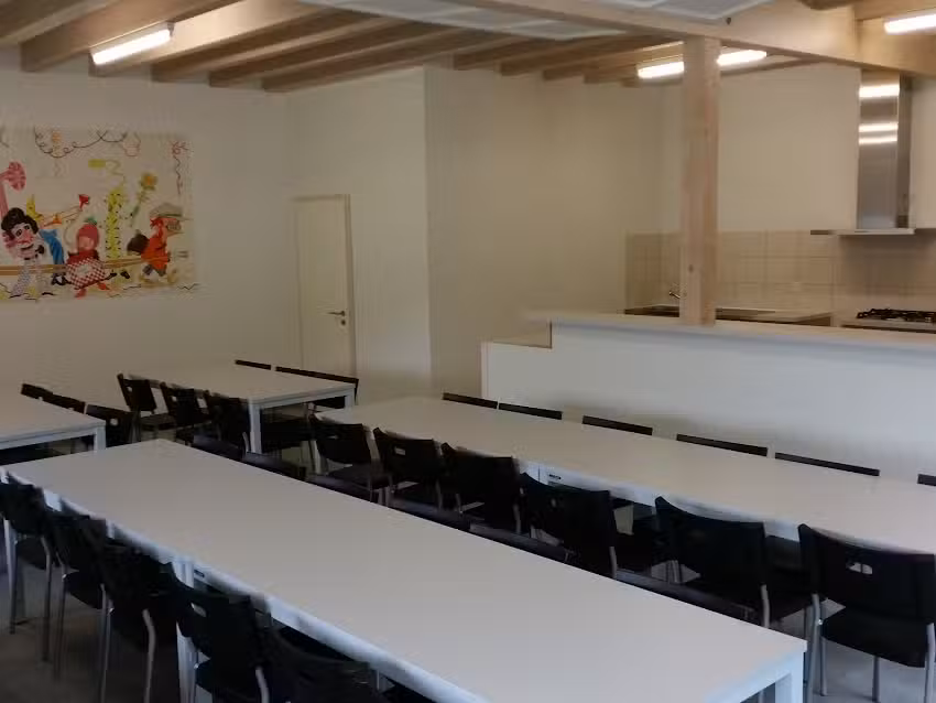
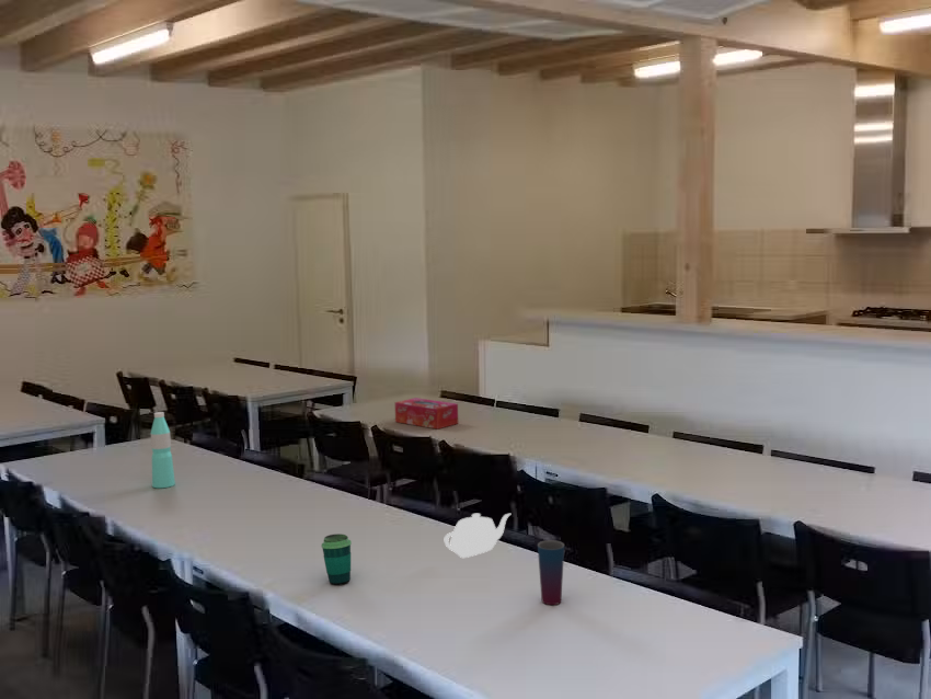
+ teapot [444,513,512,559]
+ water bottle [150,411,176,489]
+ cup [537,539,565,606]
+ tissue box [394,397,459,431]
+ cup [320,532,353,586]
